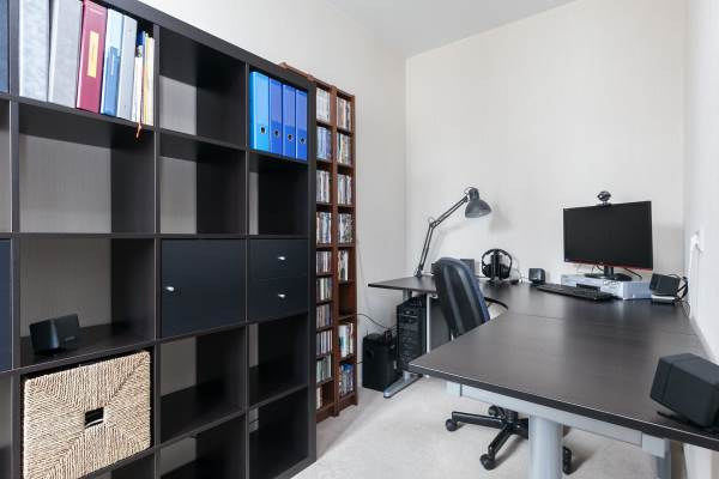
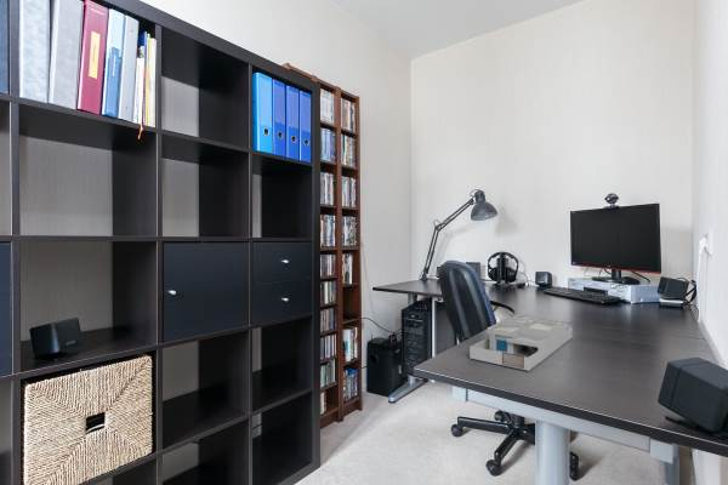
+ desk organizer [468,313,573,372]
